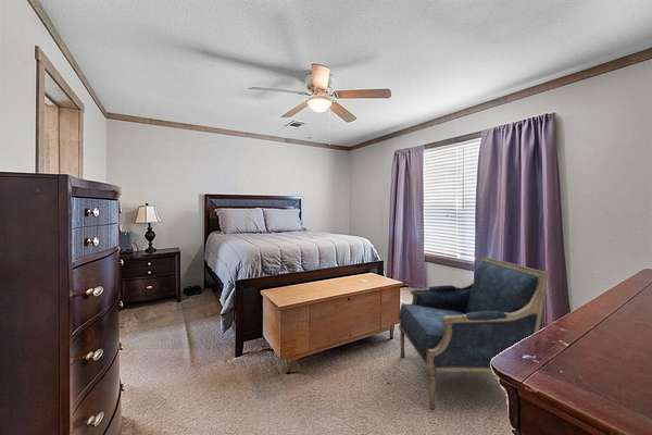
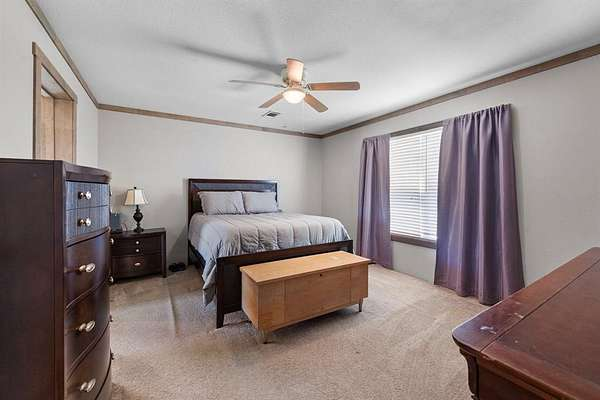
- armchair [398,256,549,412]
